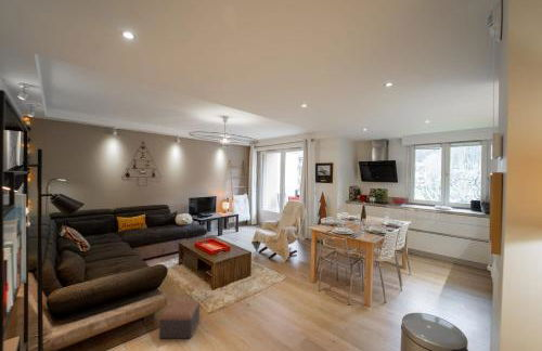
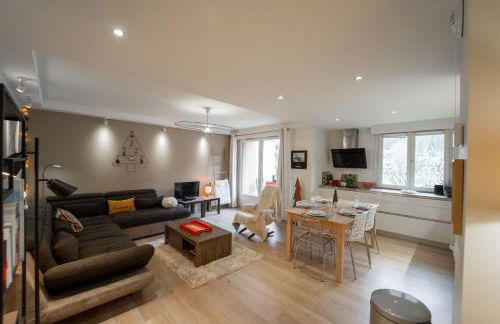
- footstool [158,299,201,339]
